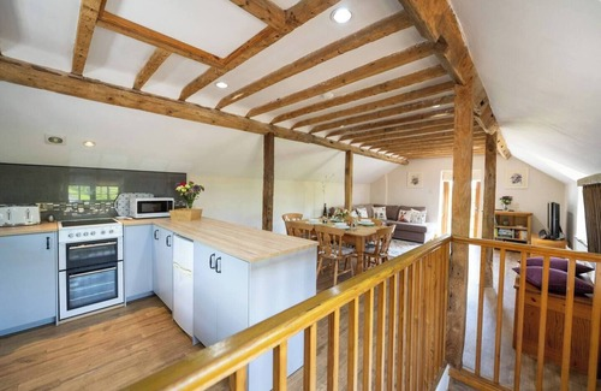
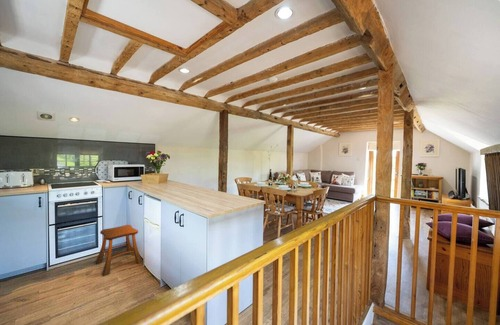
+ stool [94,224,144,276]
